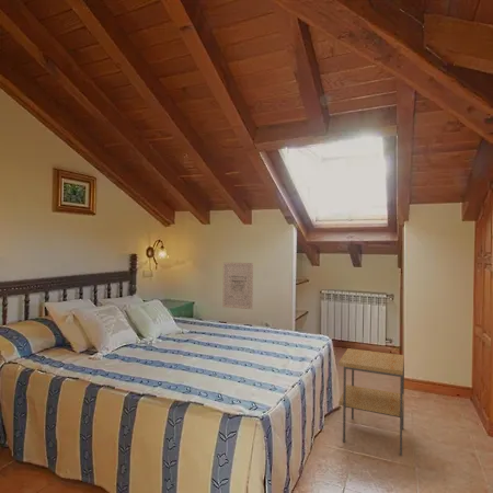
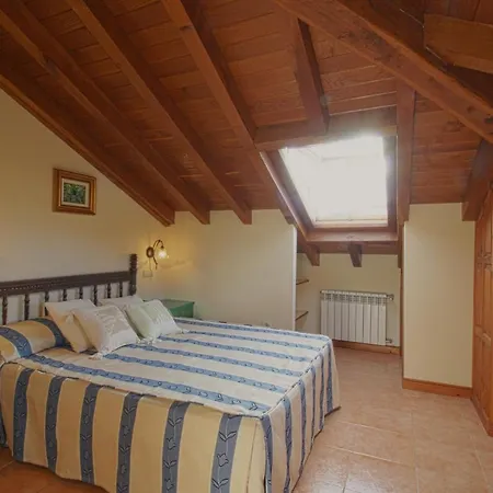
- side table [337,347,405,457]
- wall art [221,261,254,310]
